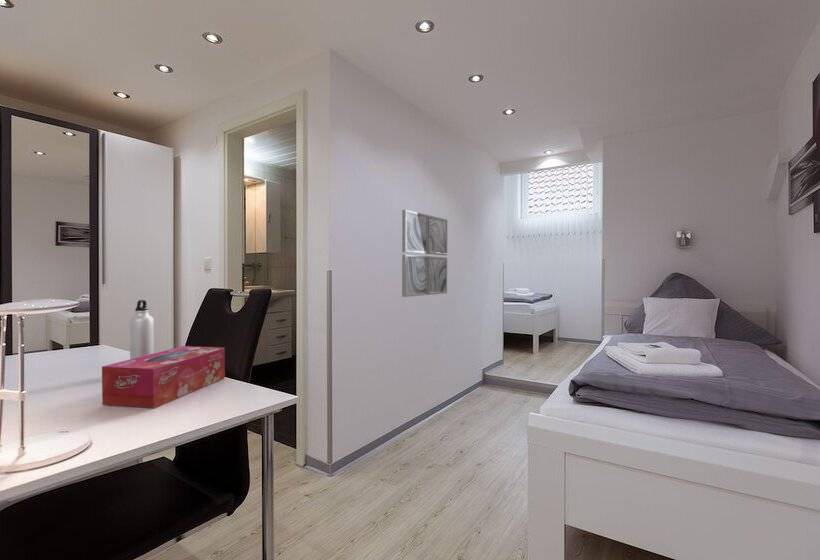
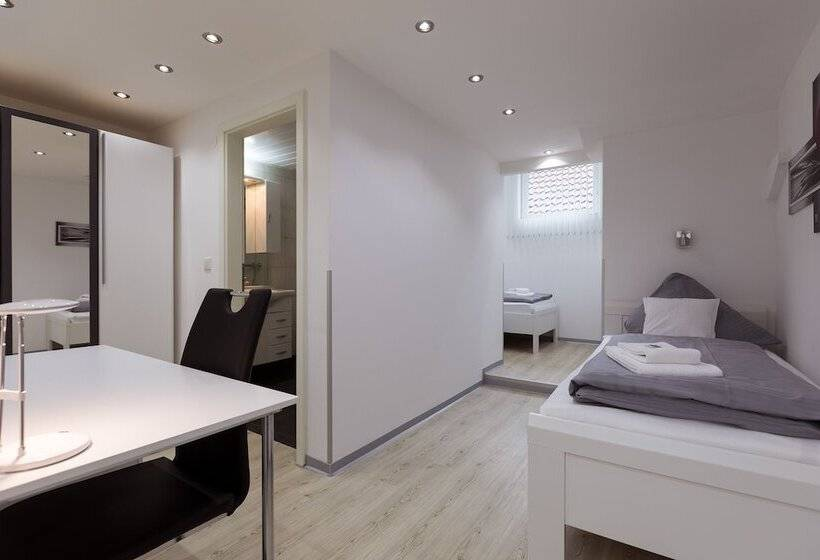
- tissue box [101,345,226,409]
- wall art [401,209,448,298]
- water bottle [129,299,155,359]
